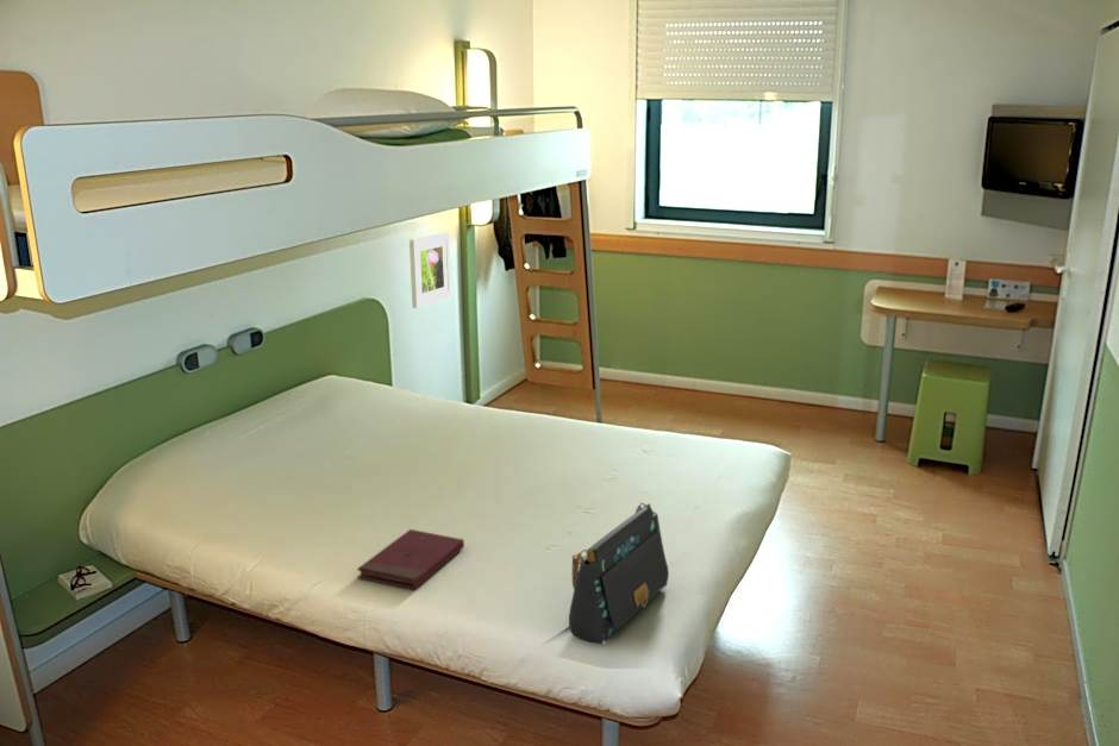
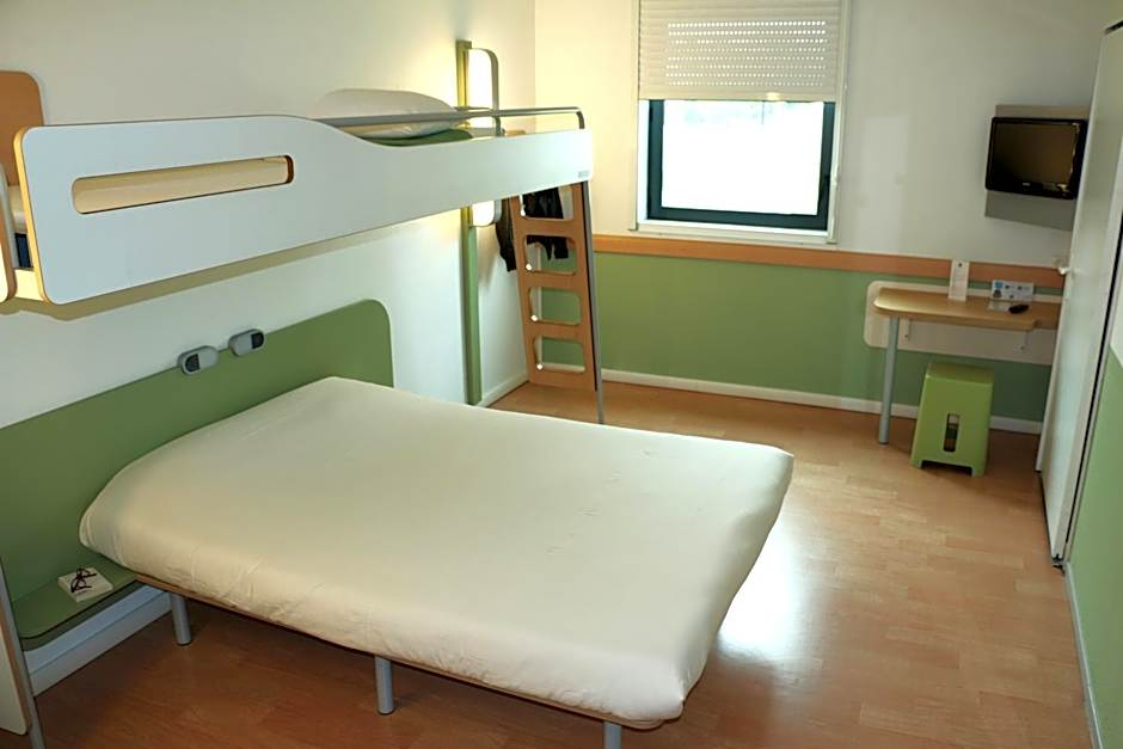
- shoulder bag [568,501,670,646]
- book [356,528,465,591]
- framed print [408,231,454,309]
